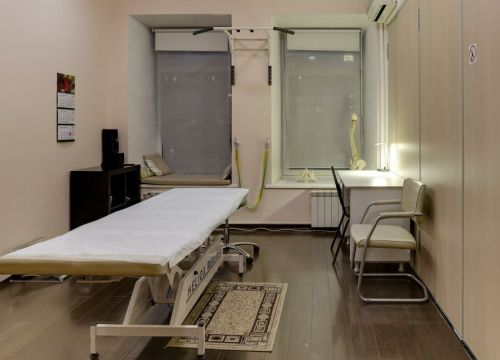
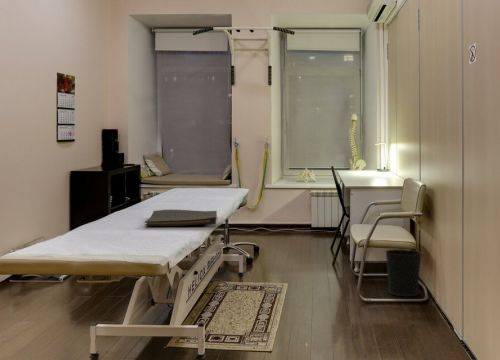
+ wastebasket [384,248,423,297]
+ hand towel [144,209,218,227]
